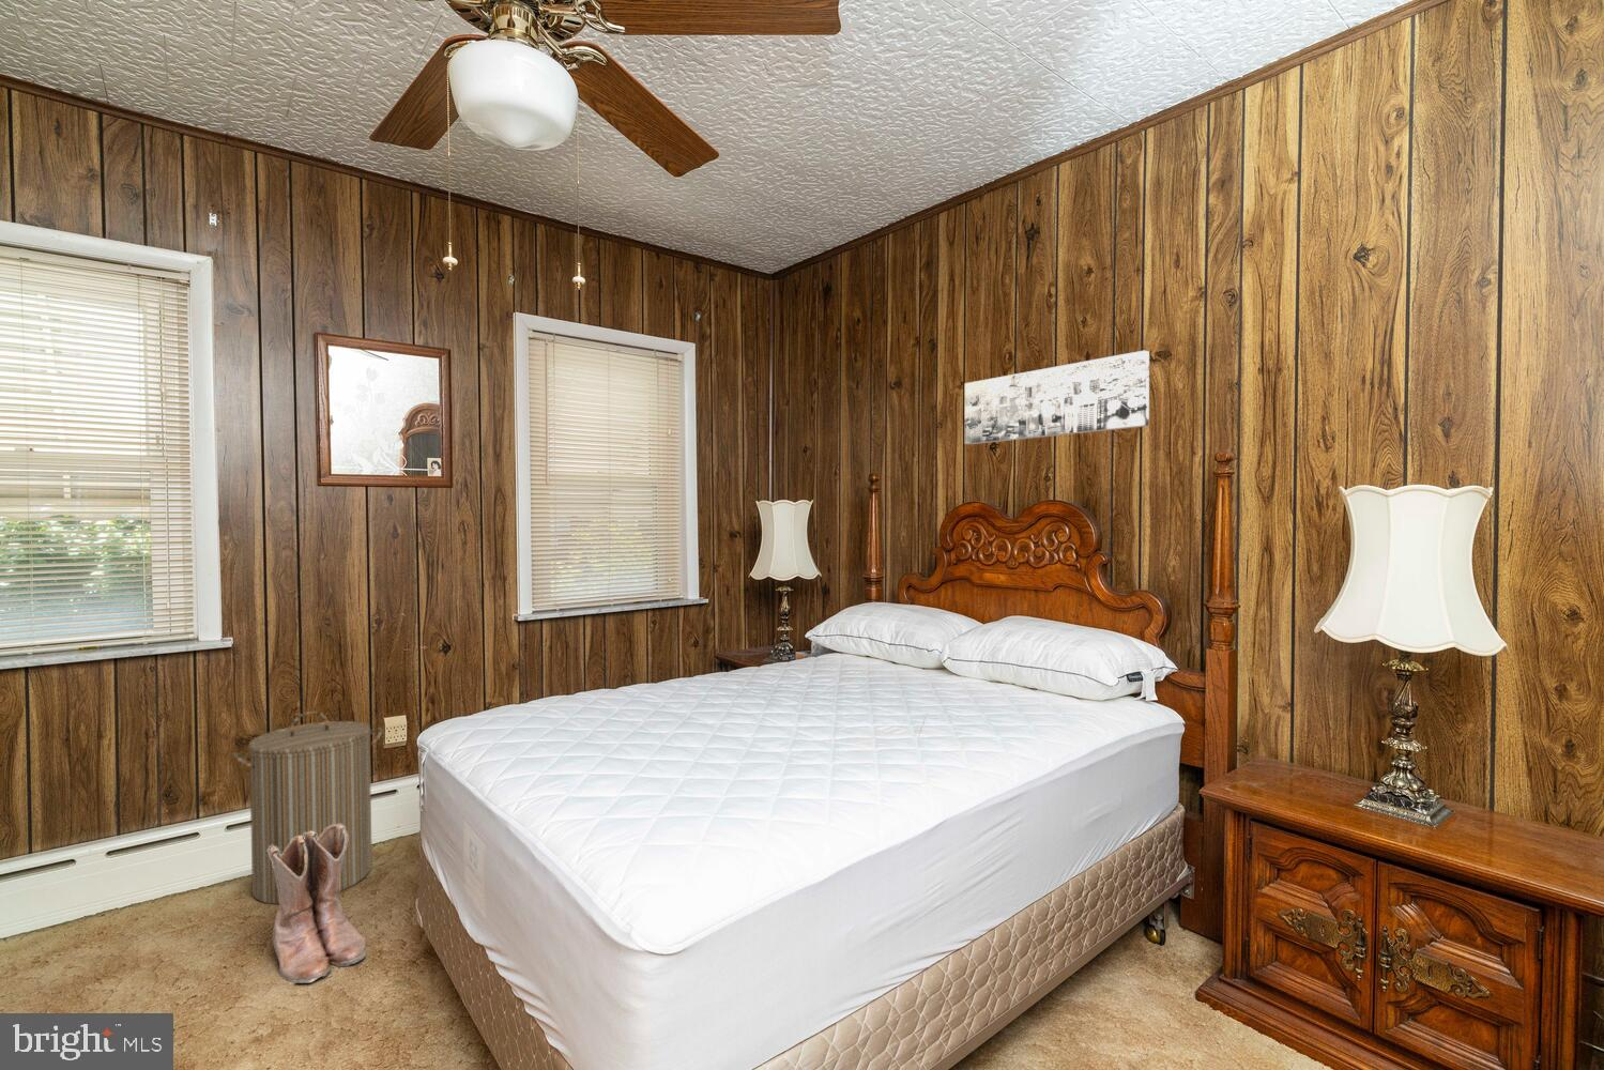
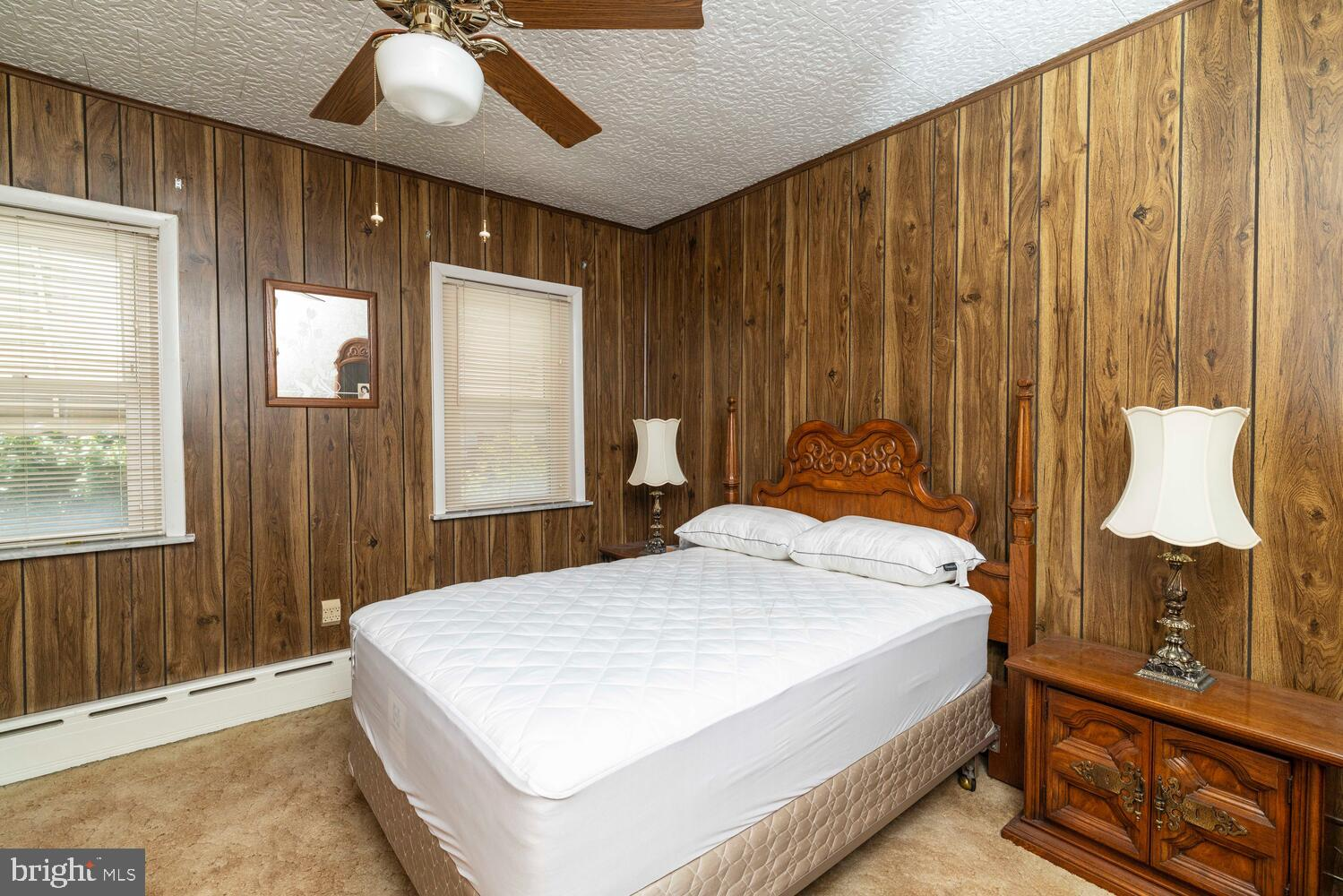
- laundry hamper [232,711,383,905]
- wall art [964,349,1150,445]
- boots [268,824,368,984]
